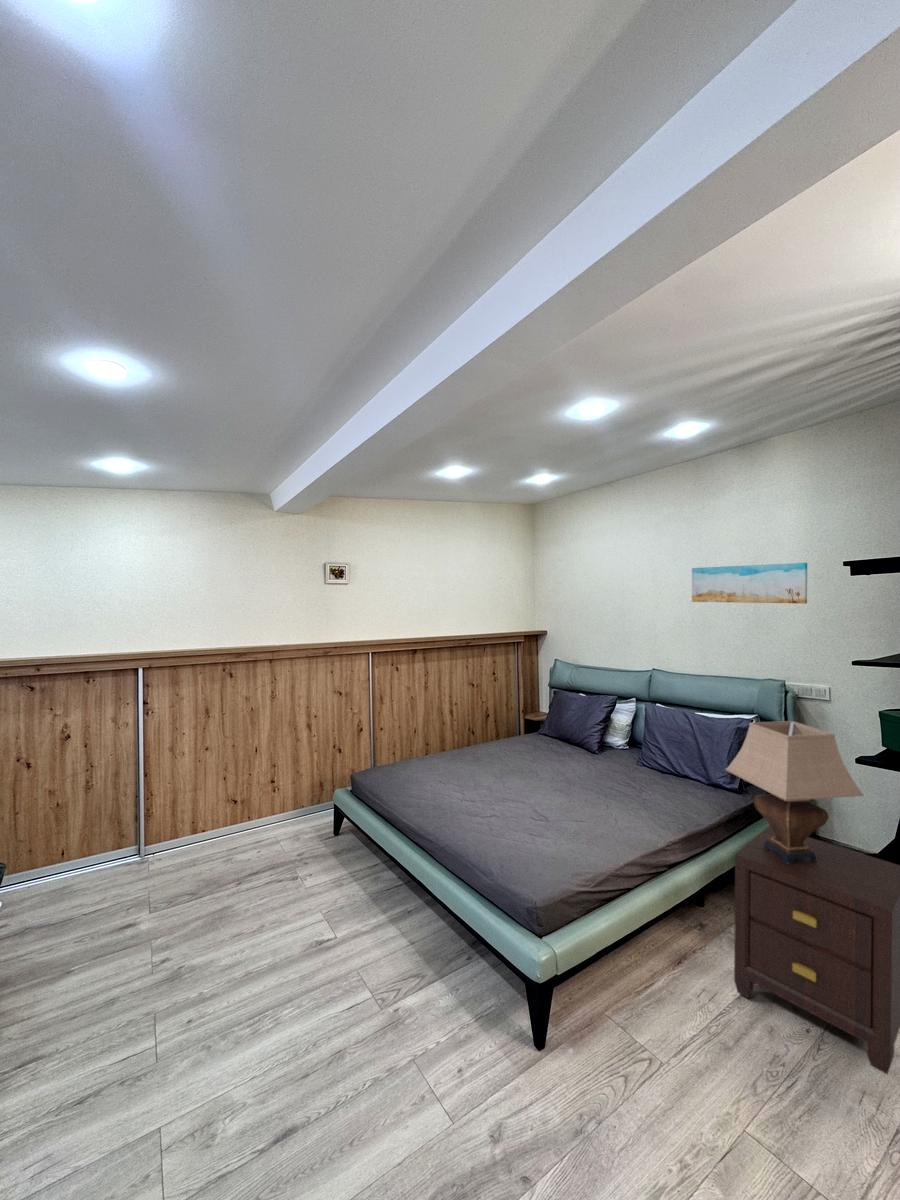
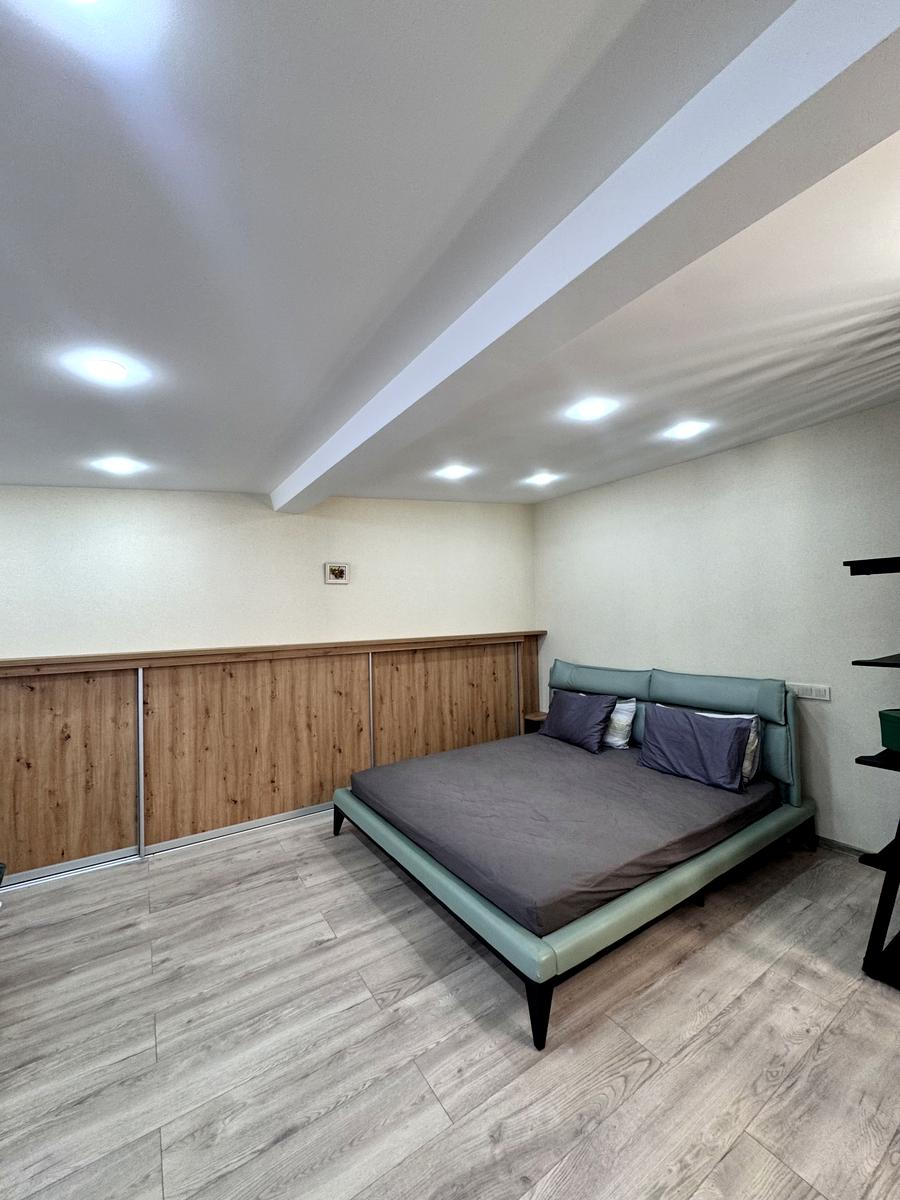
- nightstand [733,825,900,1075]
- wall art [691,562,808,604]
- table lamp [724,720,865,865]
